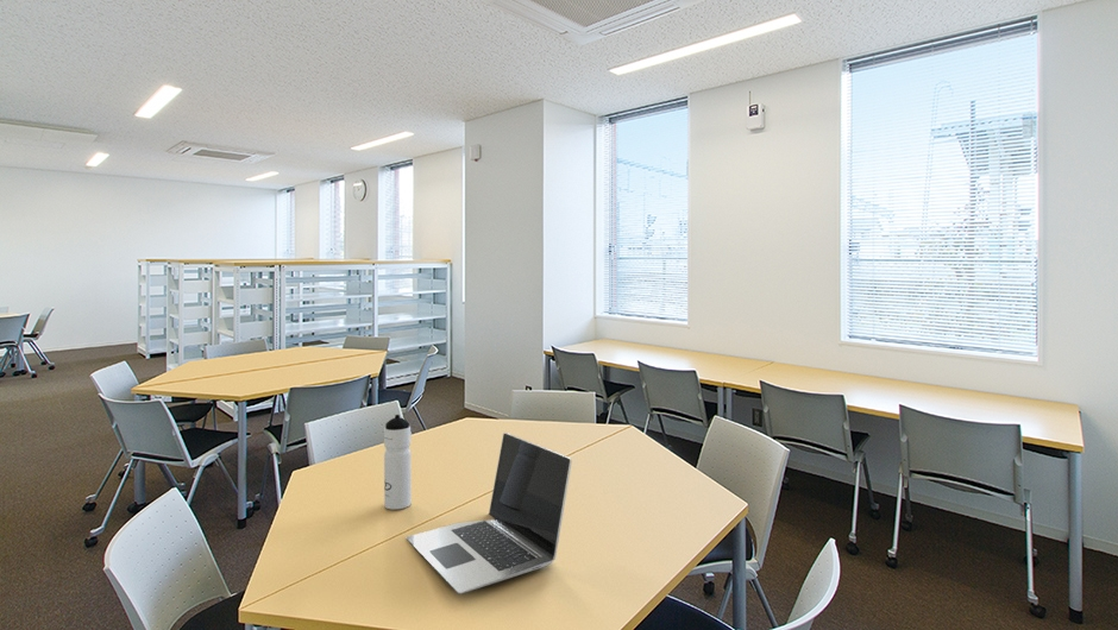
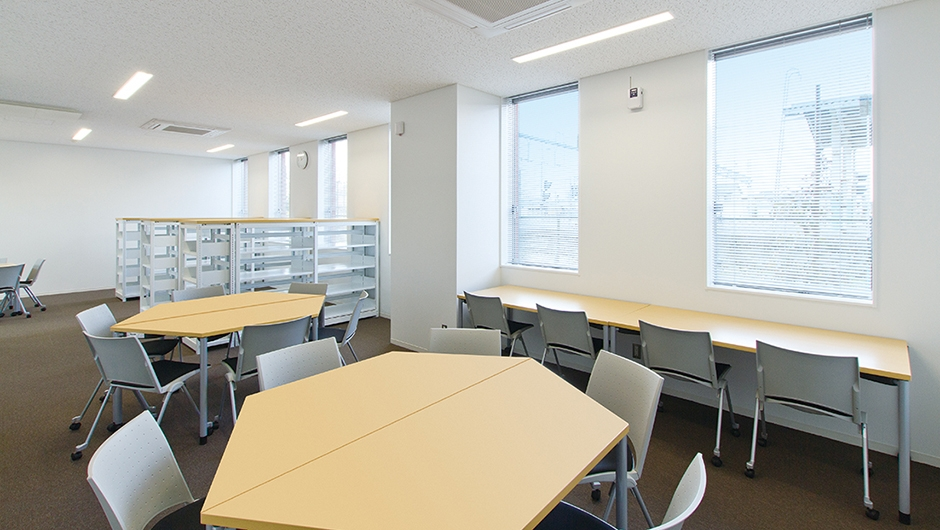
- water bottle [383,414,412,510]
- laptop [406,431,573,594]
